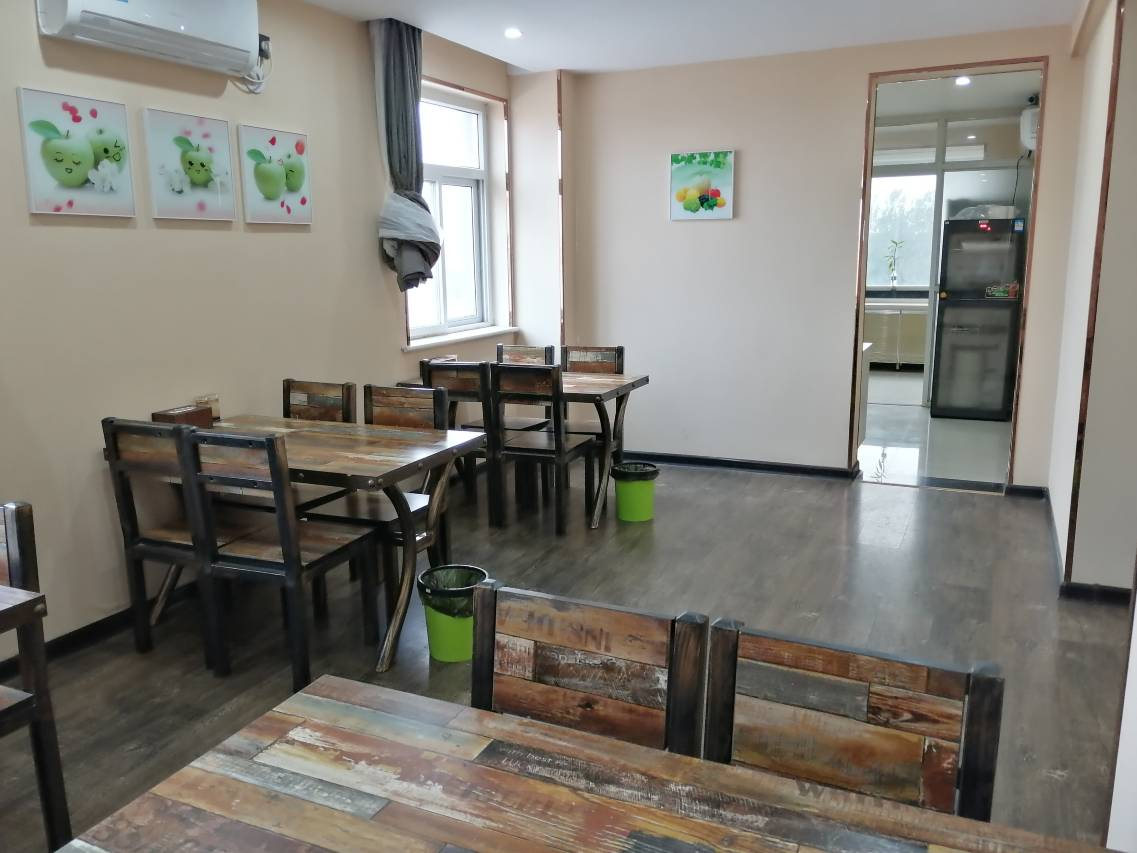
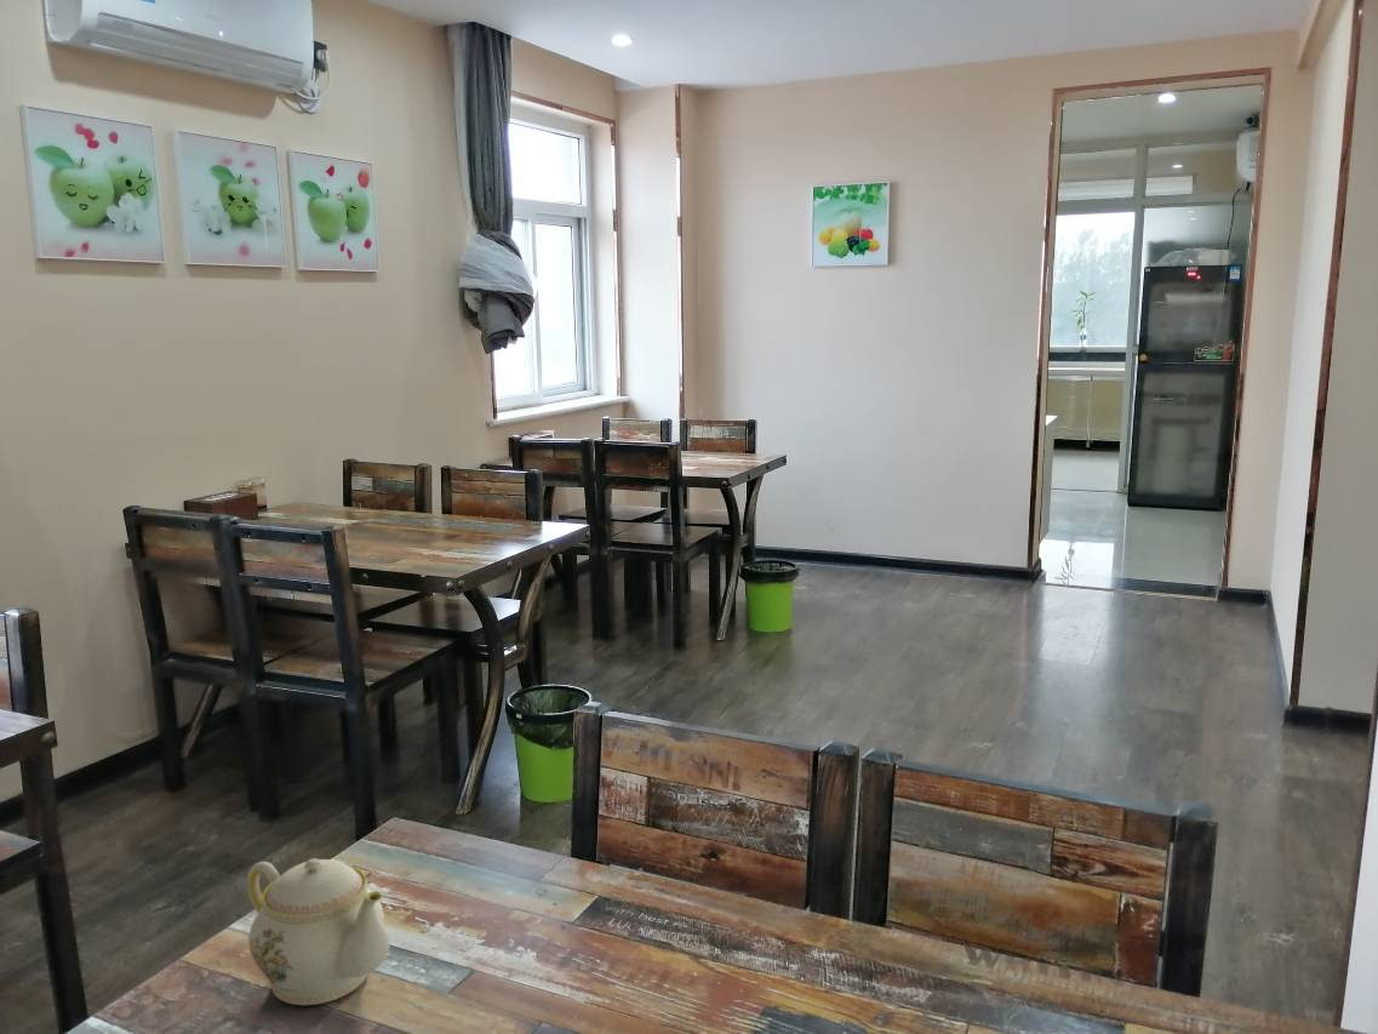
+ teapot [246,857,391,1006]
